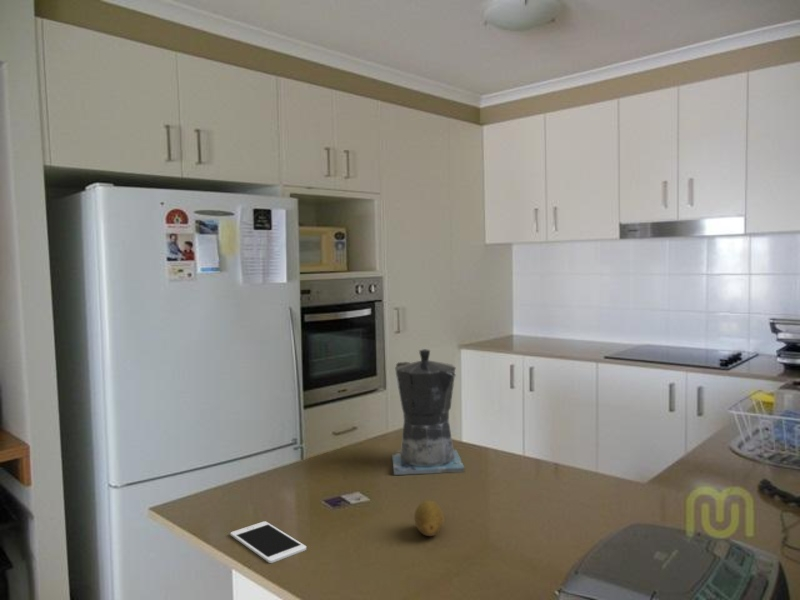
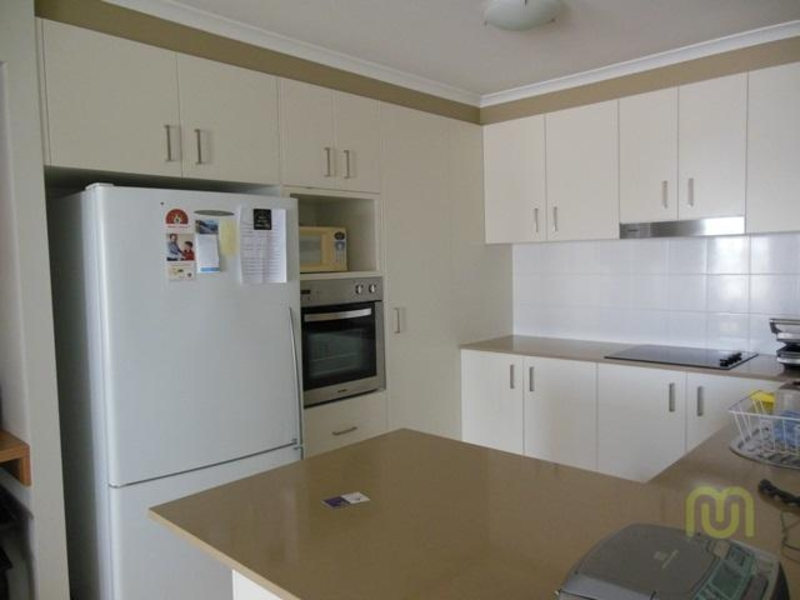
- fruit [414,499,445,537]
- coffee maker [391,348,466,476]
- cell phone [229,520,307,564]
